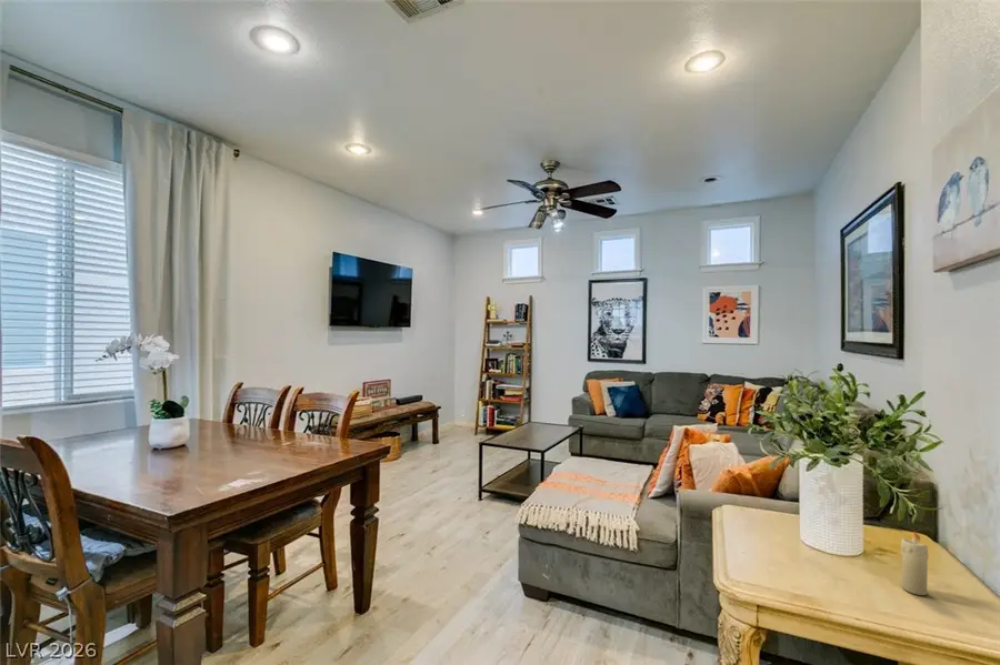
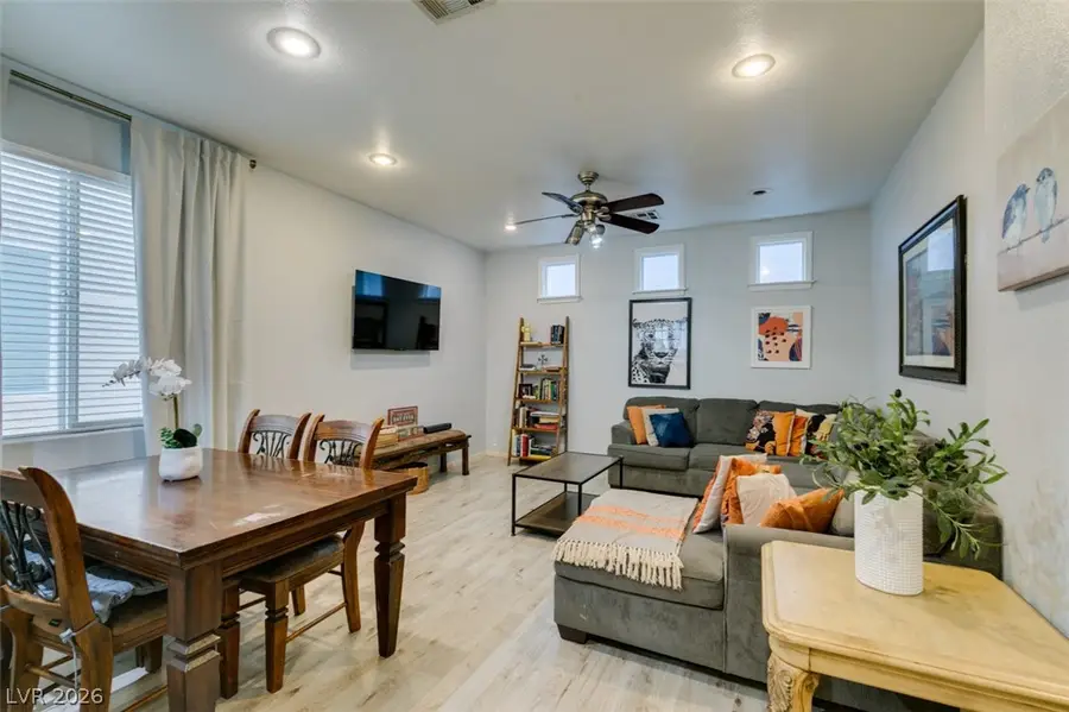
- candle [900,531,930,596]
